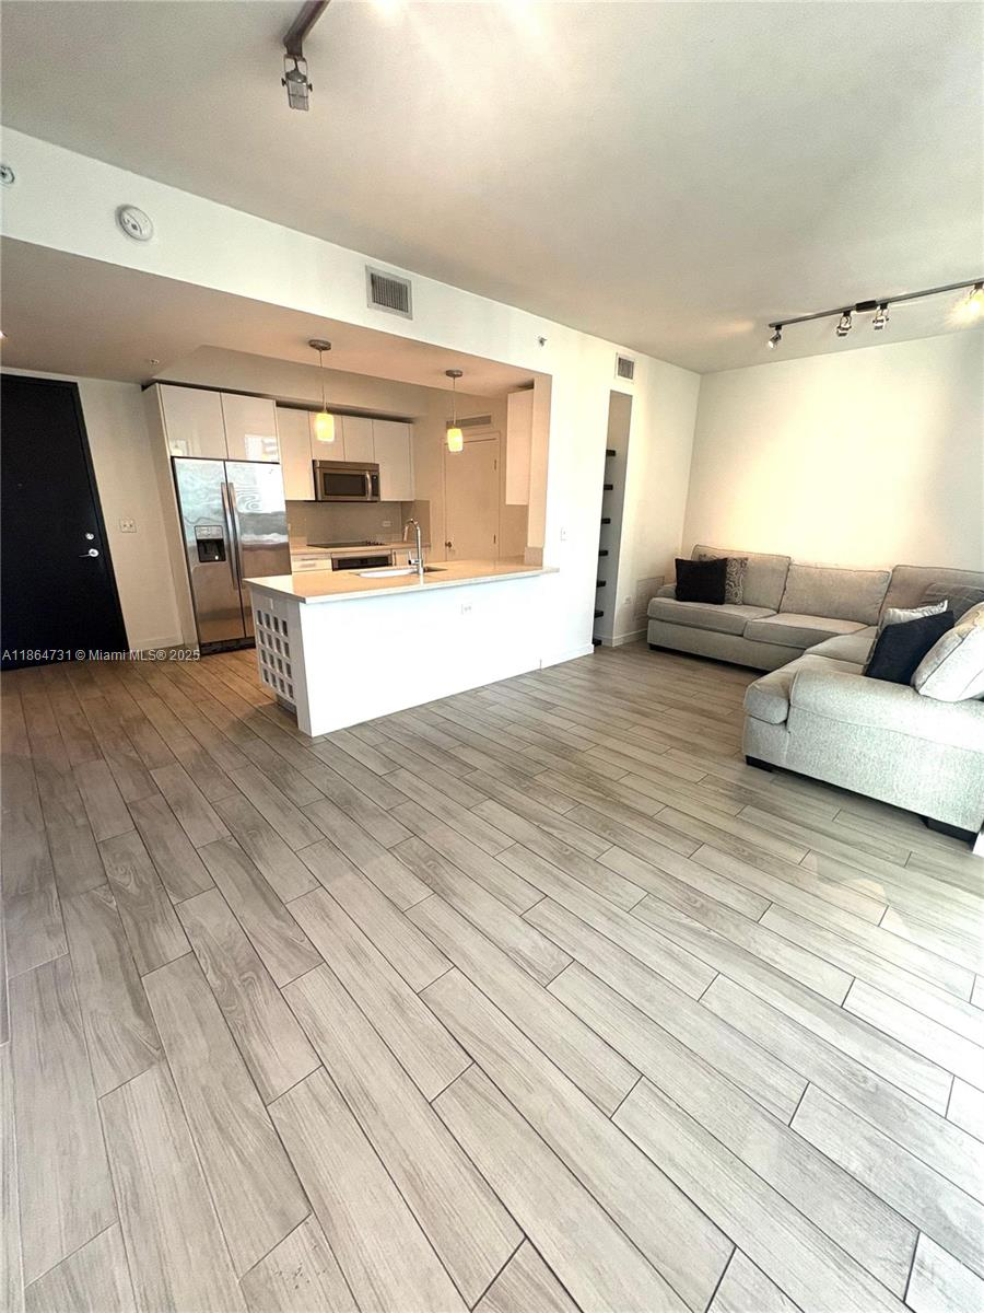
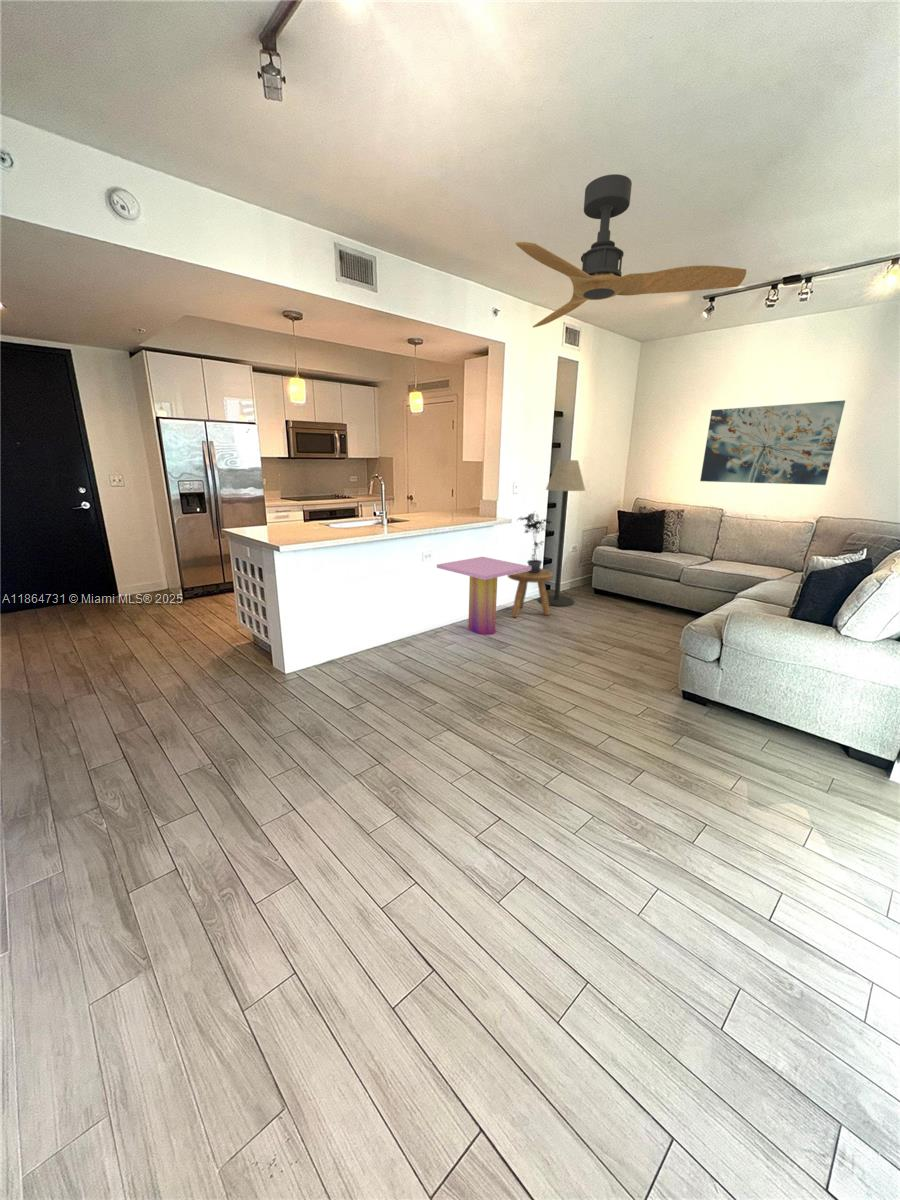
+ potted plant [517,510,553,573]
+ wall art [699,399,846,486]
+ stool [506,567,553,618]
+ side table [436,556,531,636]
+ ceiling fan [515,173,747,328]
+ floor lamp [538,459,586,607]
